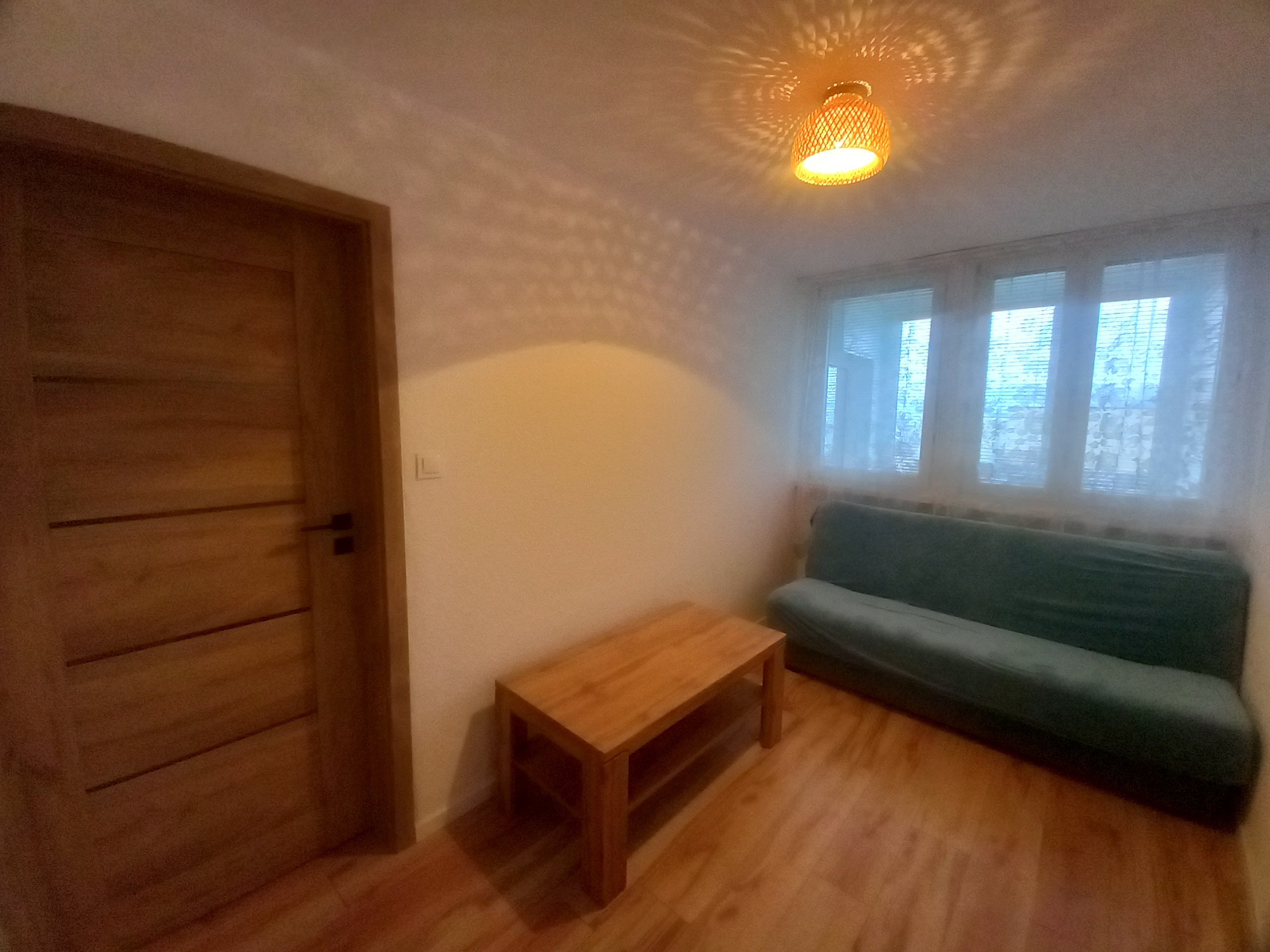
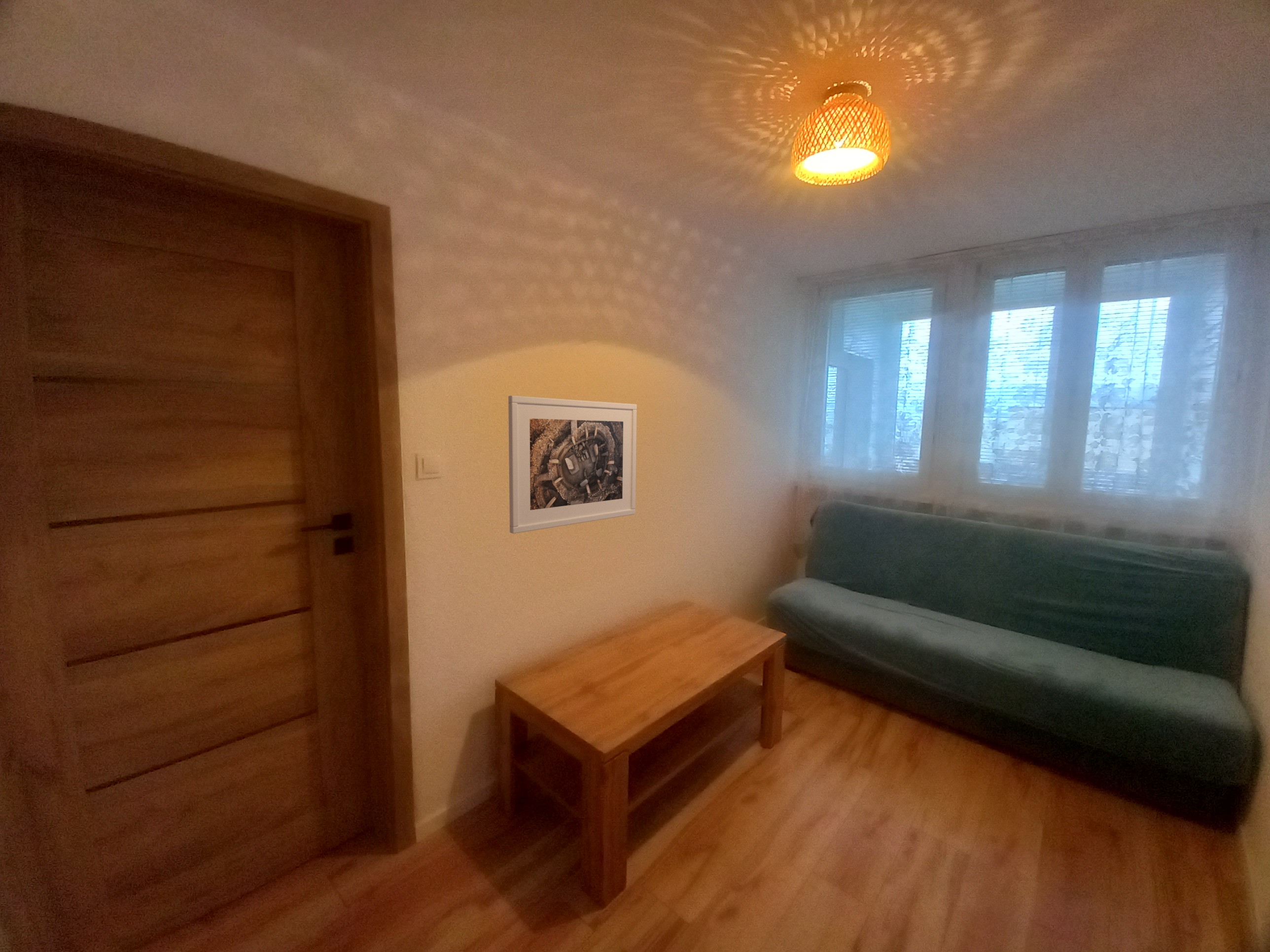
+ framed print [508,395,637,534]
